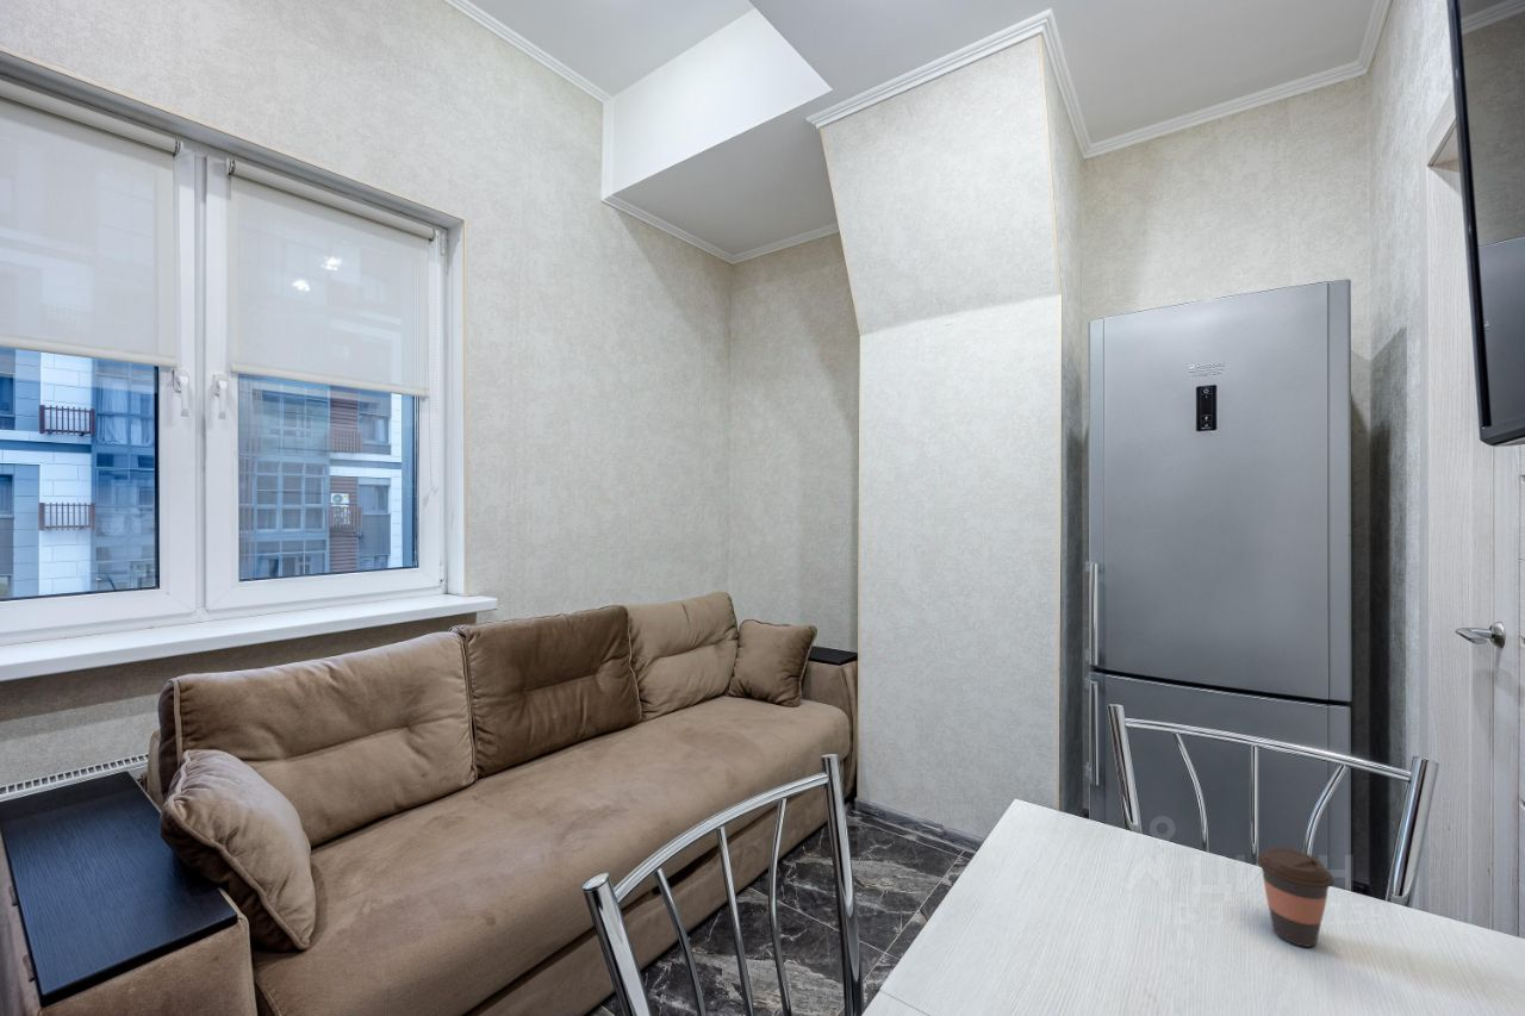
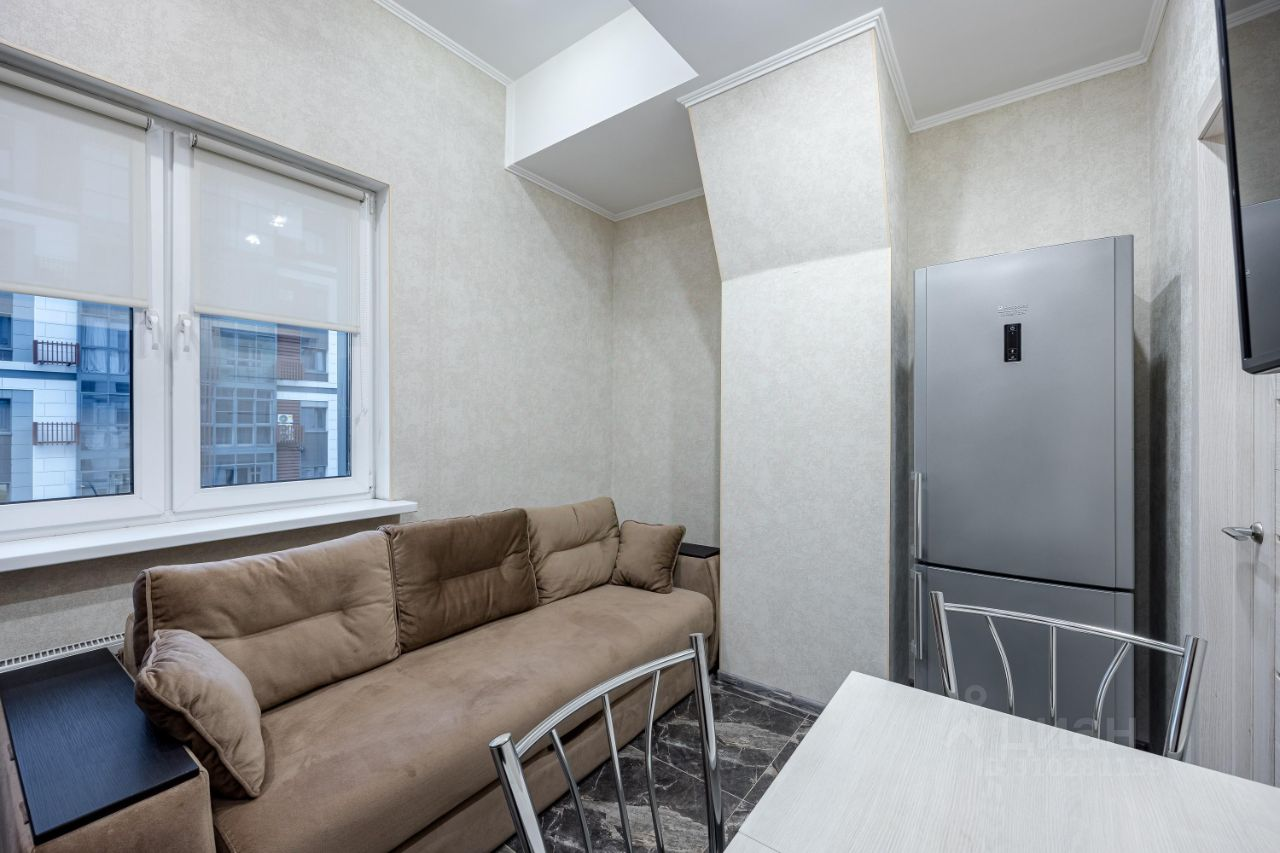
- coffee cup [1256,846,1336,948]
